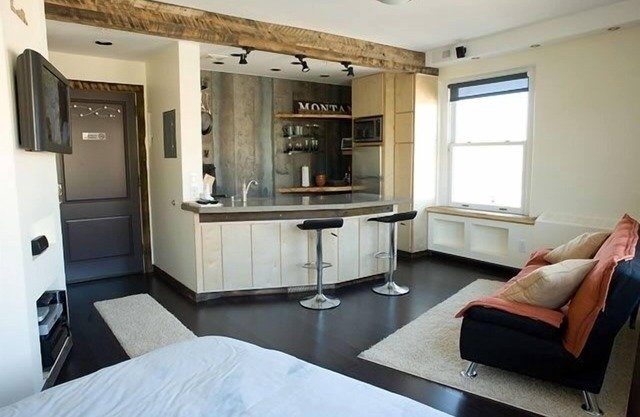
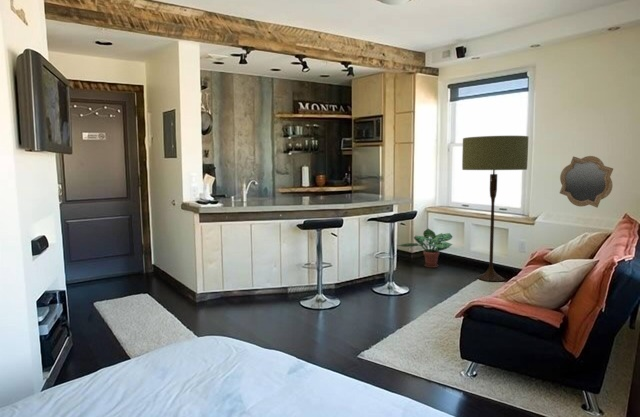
+ floor lamp [461,135,529,282]
+ mirror [559,155,614,209]
+ potted plant [397,227,454,269]
